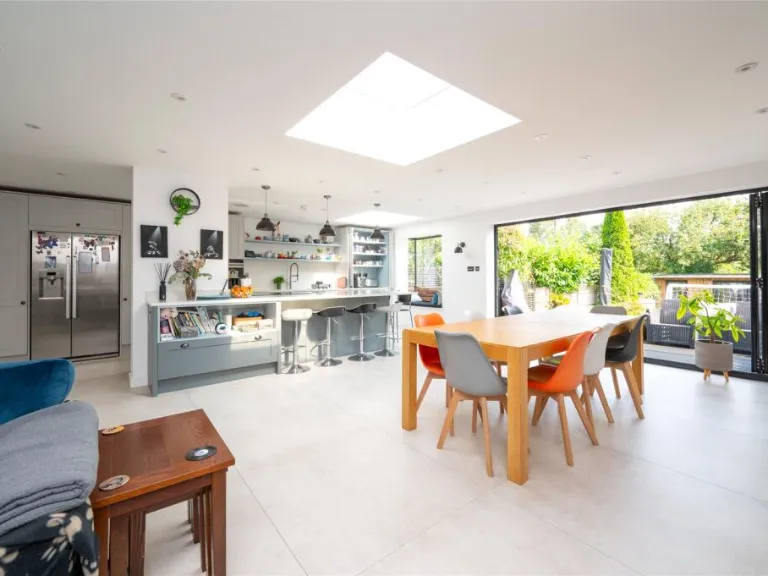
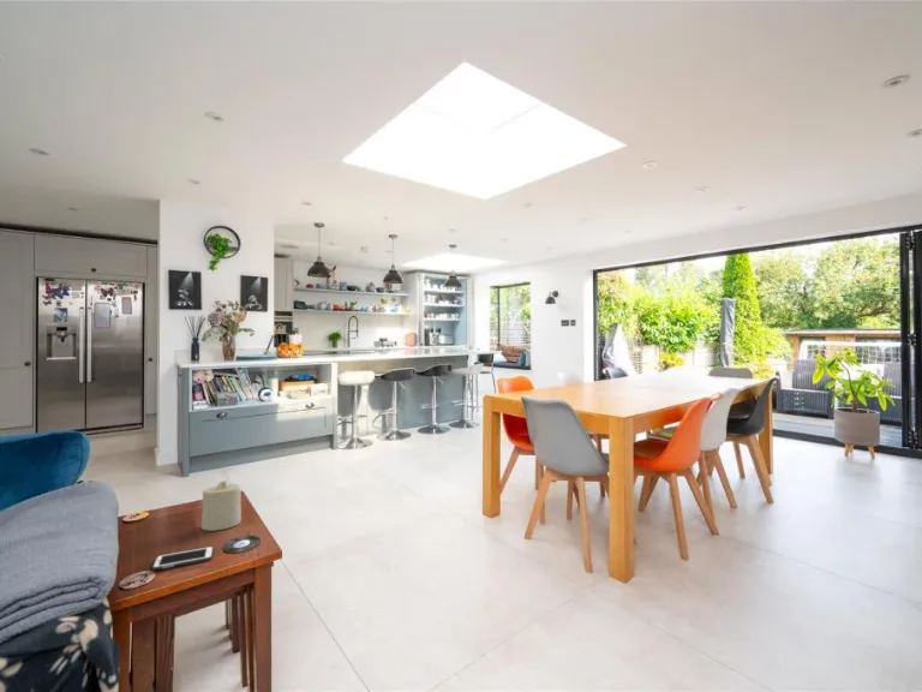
+ cell phone [151,545,215,571]
+ candle [200,479,243,532]
